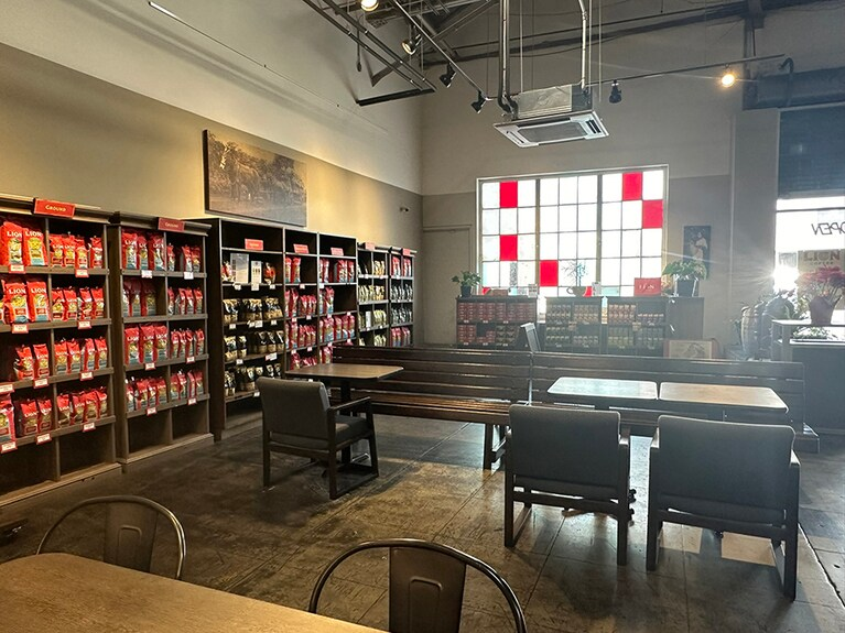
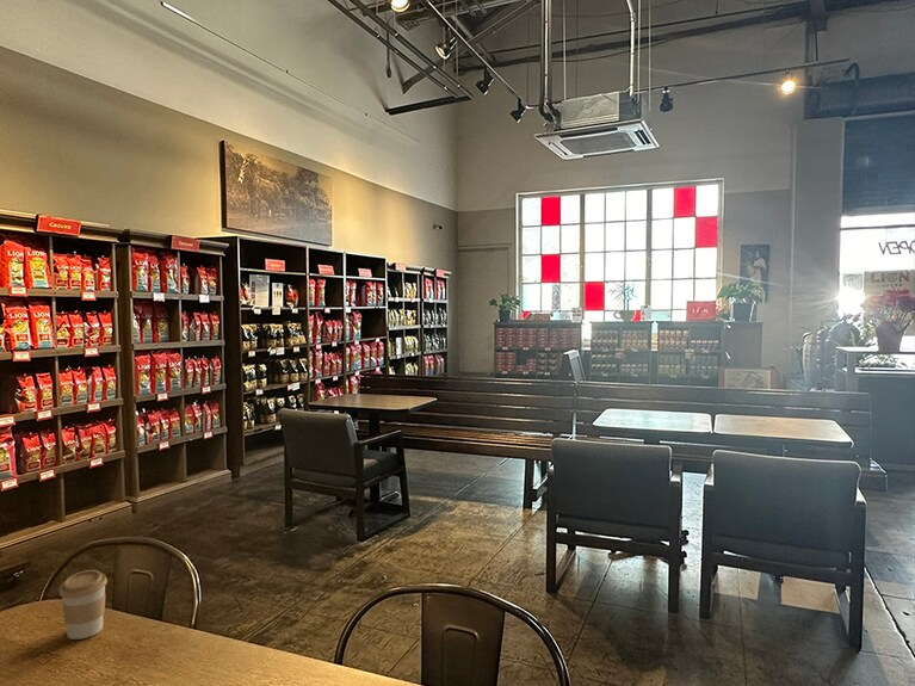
+ coffee cup [58,569,109,641]
